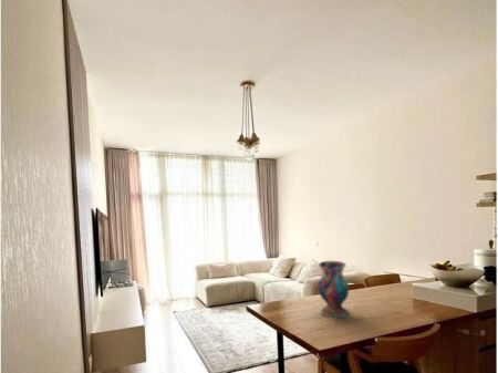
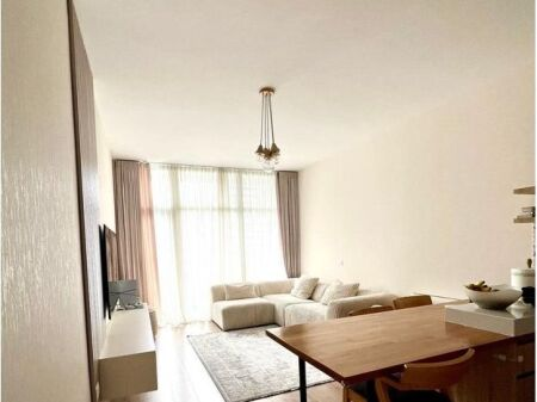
- vase [317,260,350,319]
